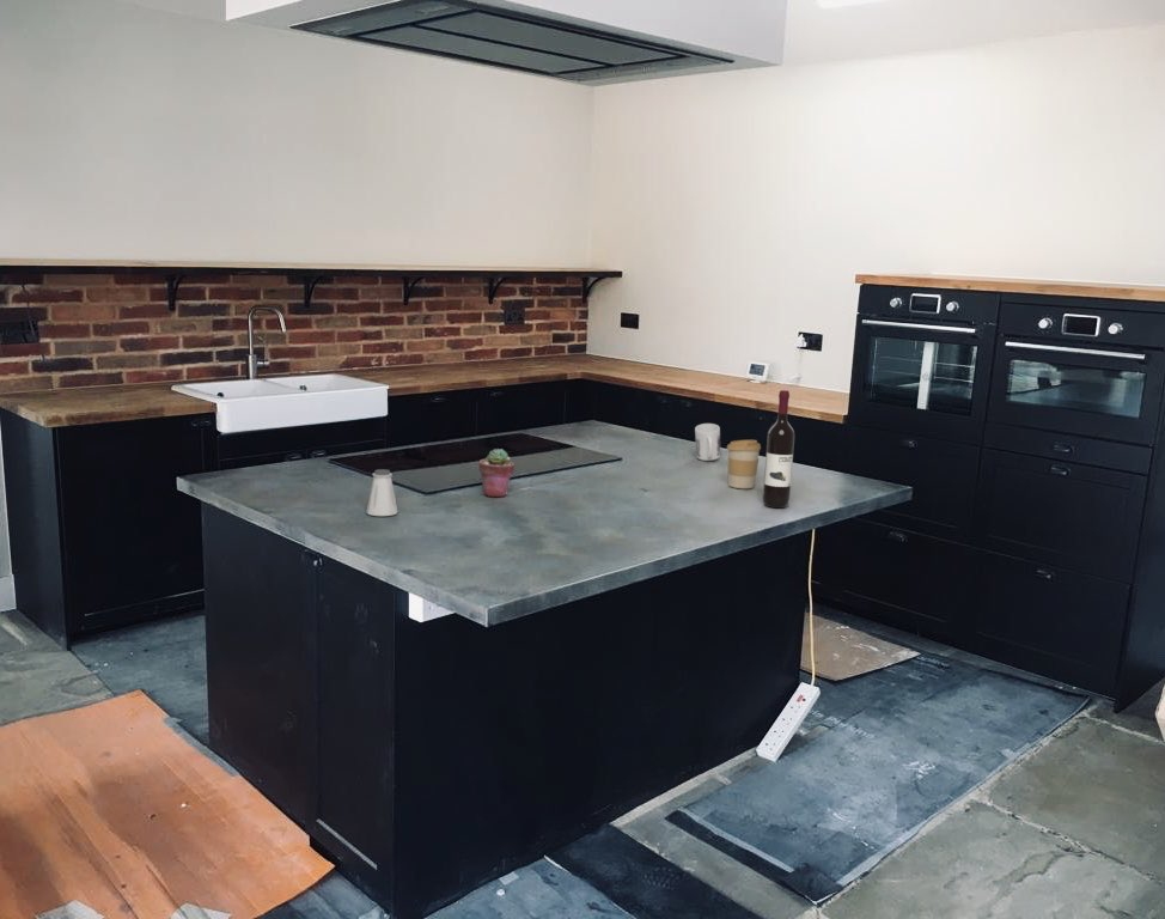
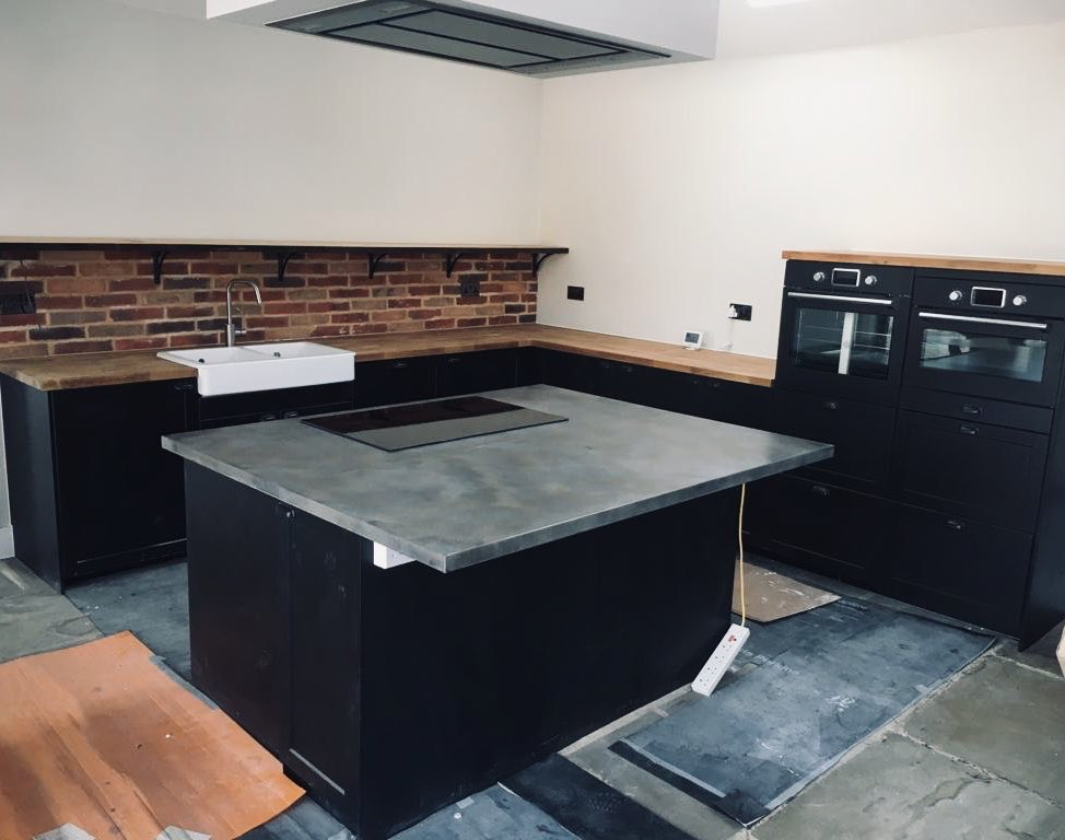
- potted succulent [478,448,516,498]
- mug [694,422,721,462]
- wine bottle [762,389,795,509]
- coffee cup [726,439,762,489]
- saltshaker [365,468,399,517]
